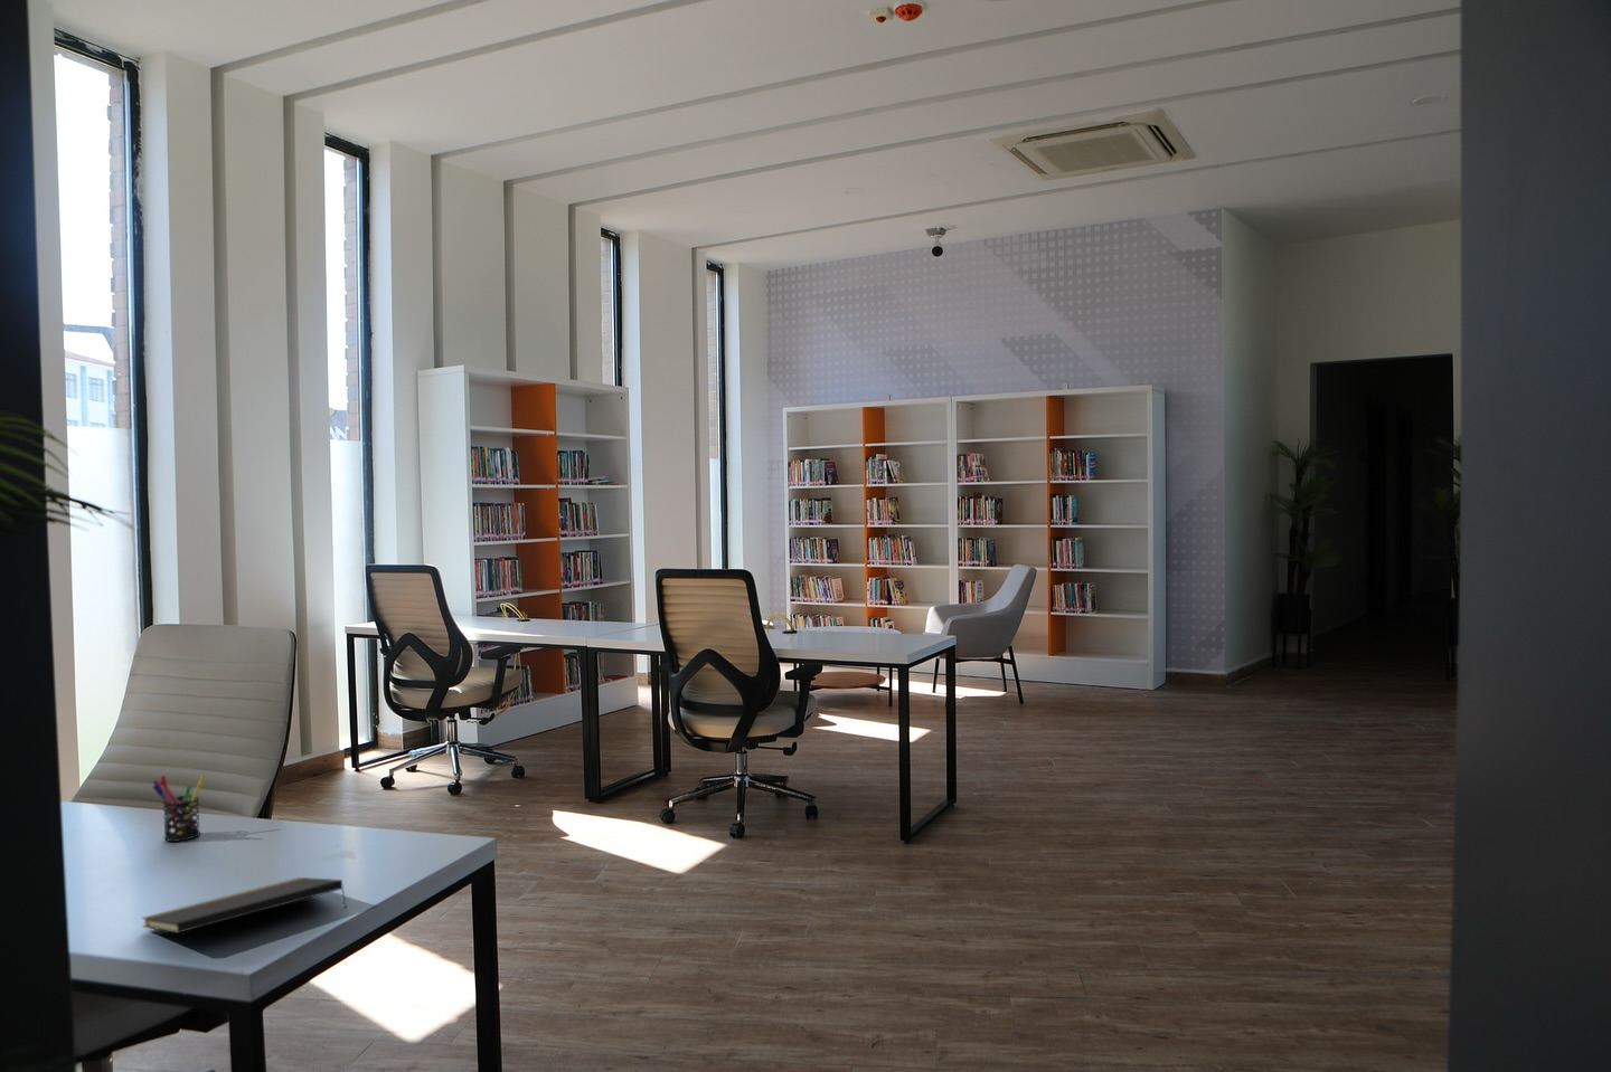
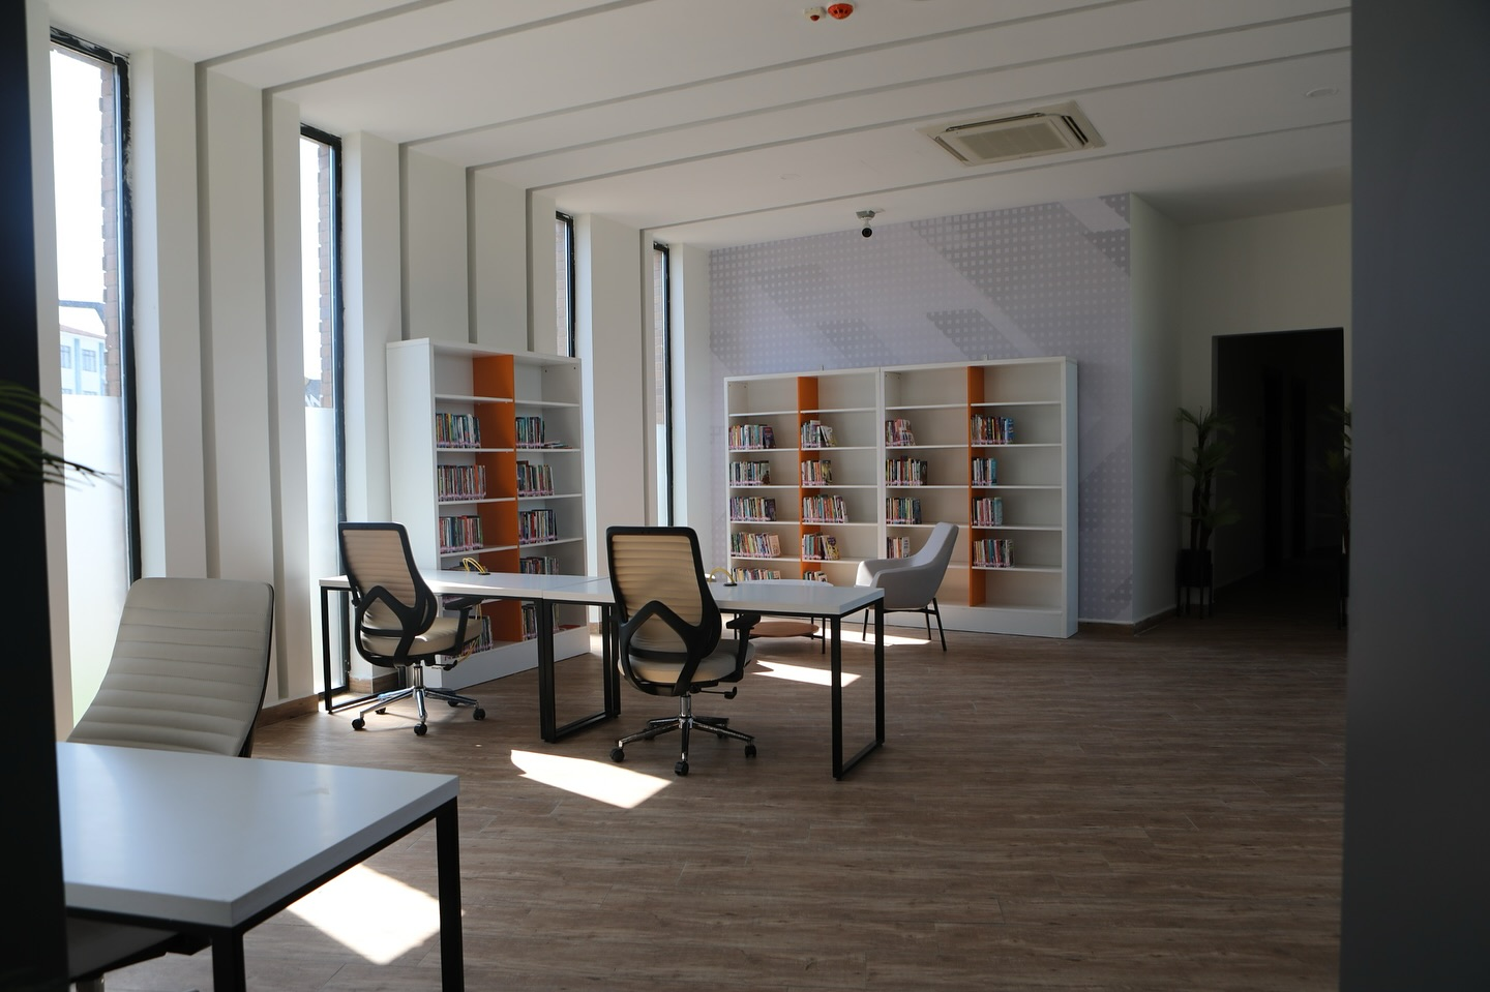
- pen holder [151,774,207,842]
- notepad [141,876,347,934]
